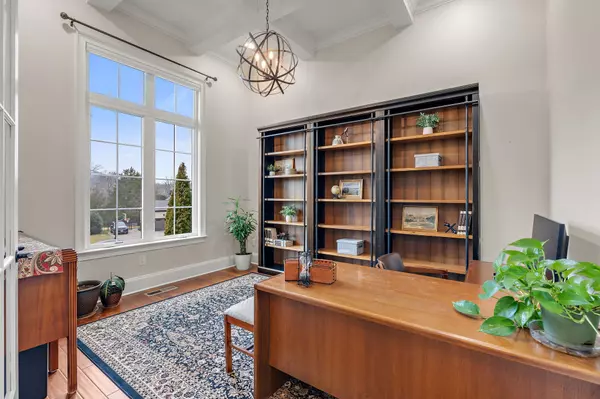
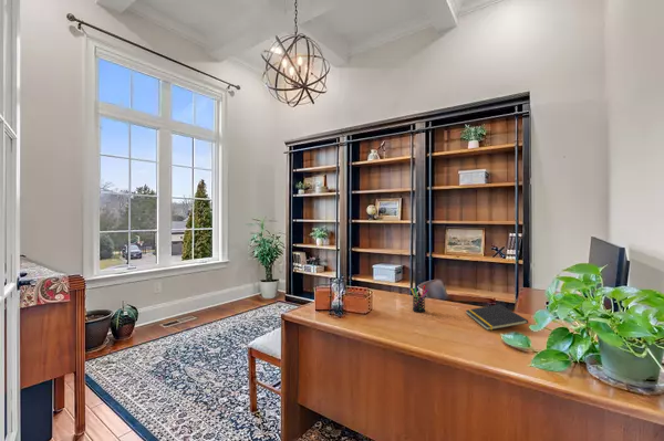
+ notepad [465,303,529,332]
+ pen holder [409,284,429,313]
